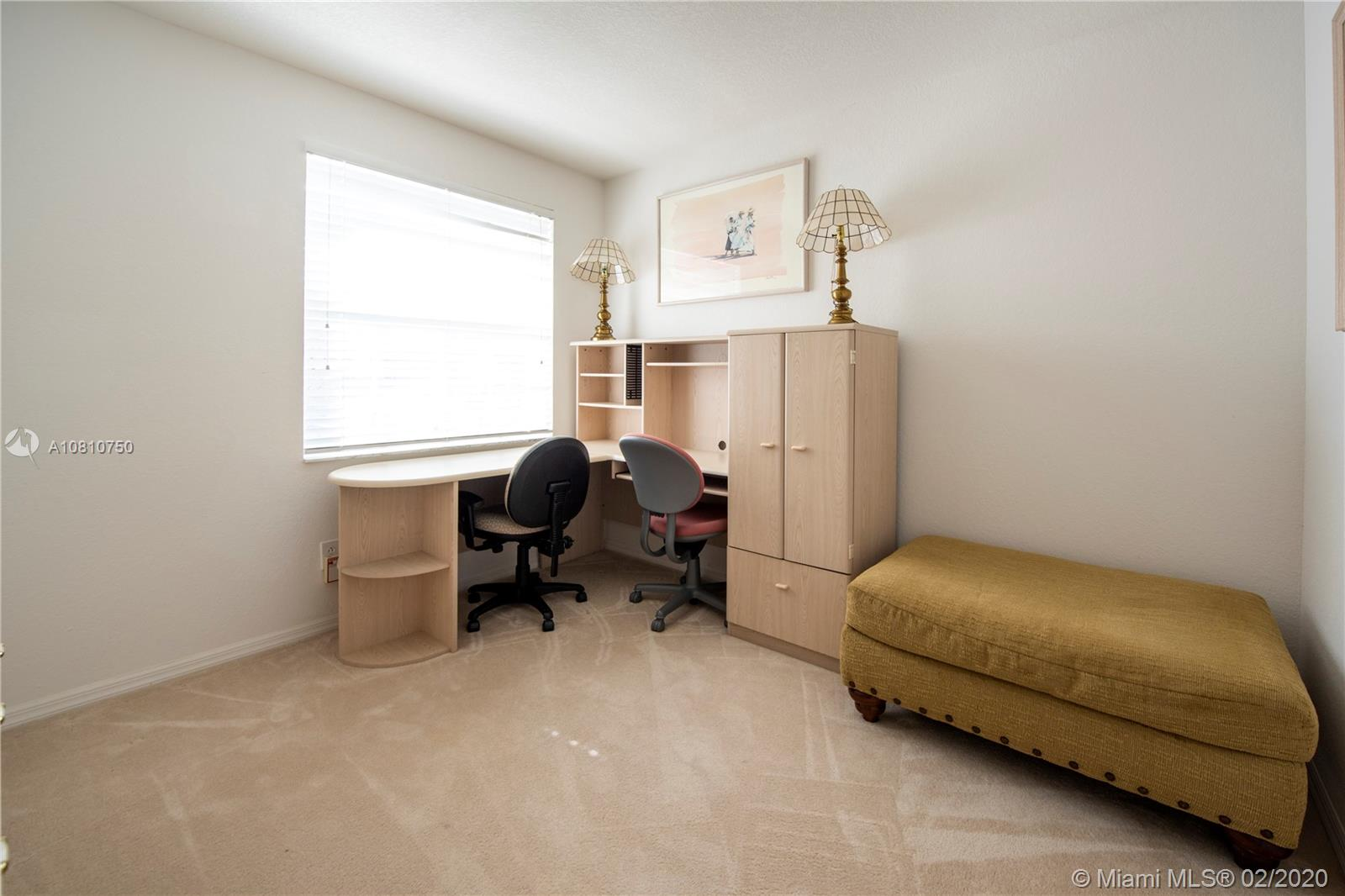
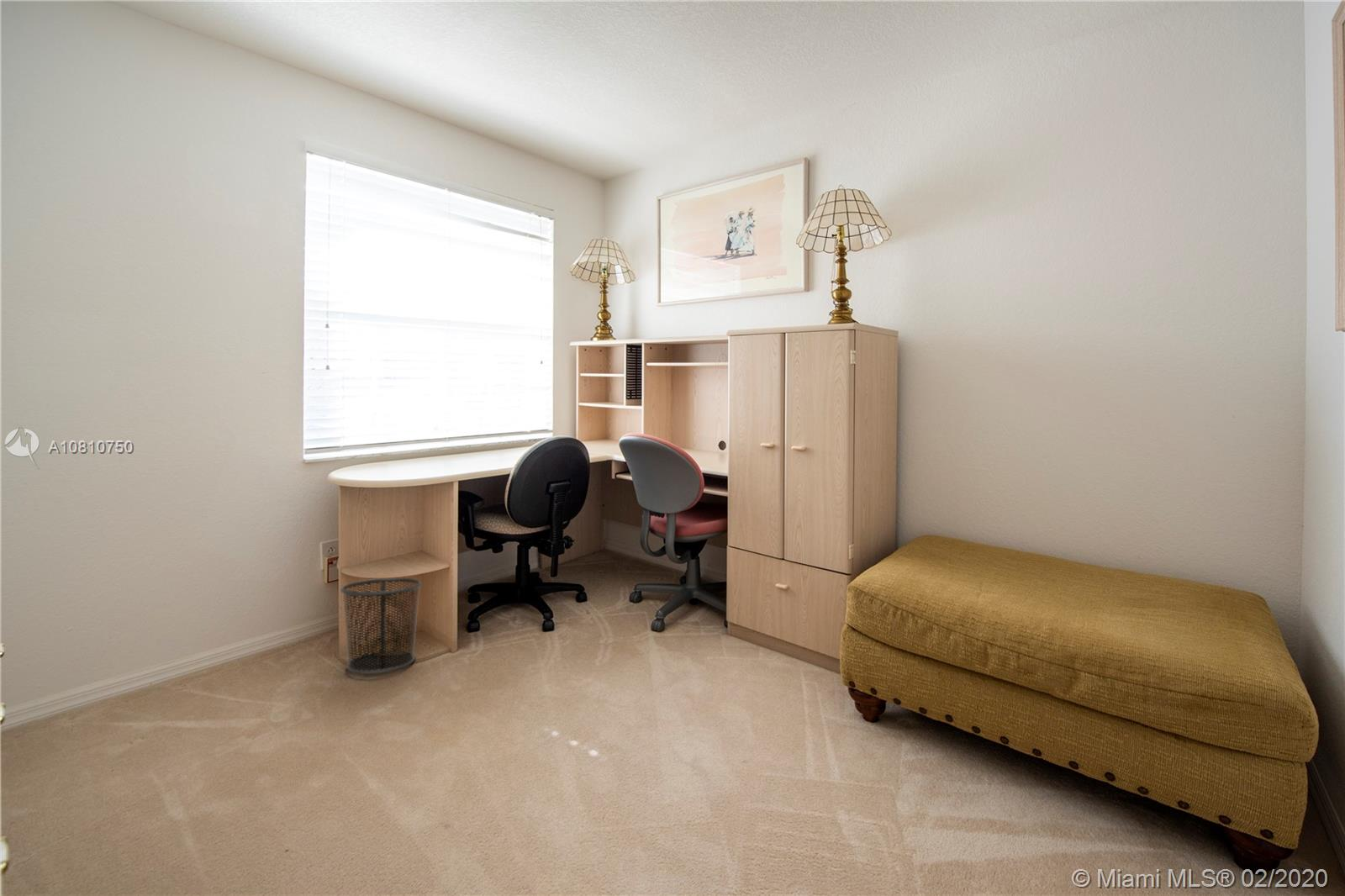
+ waste bin [340,577,422,675]
